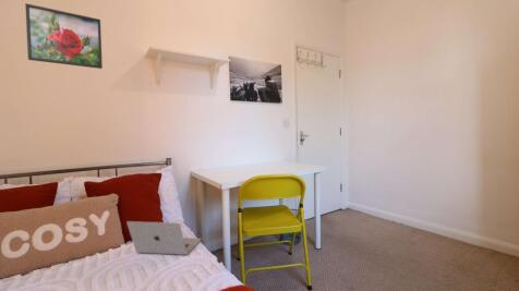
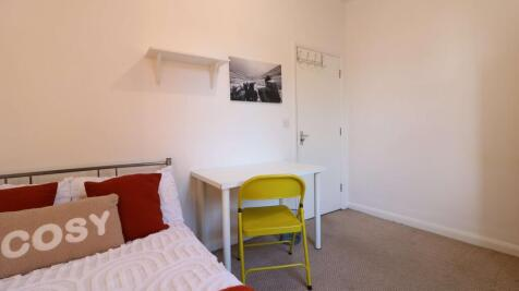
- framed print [24,2,104,70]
- laptop [125,220,202,256]
